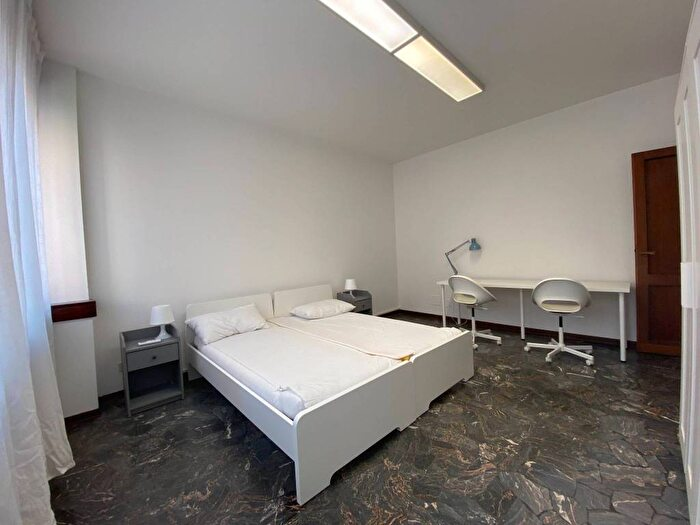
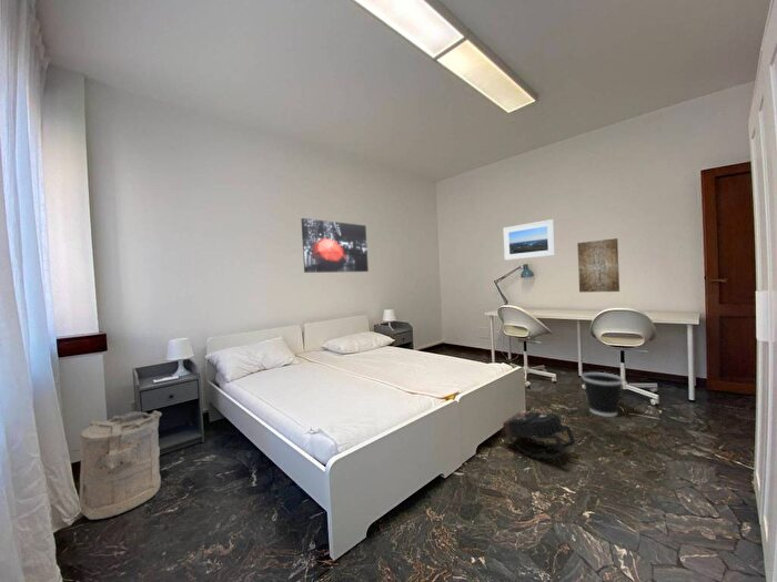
+ laundry hamper [71,410,163,521]
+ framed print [503,218,556,262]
+ backpack [500,410,576,461]
+ wall art [576,237,620,294]
+ wall art [300,217,370,274]
+ wastebasket [581,371,625,418]
